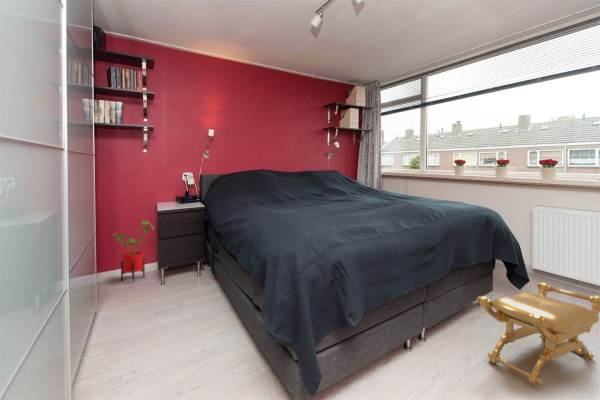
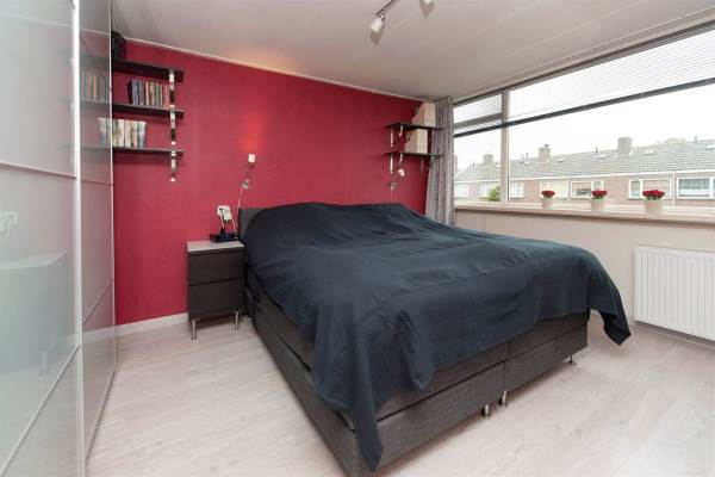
- stool [476,282,600,386]
- house plant [112,220,155,283]
